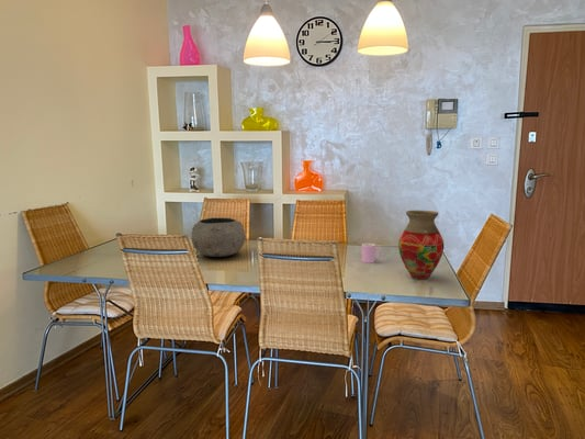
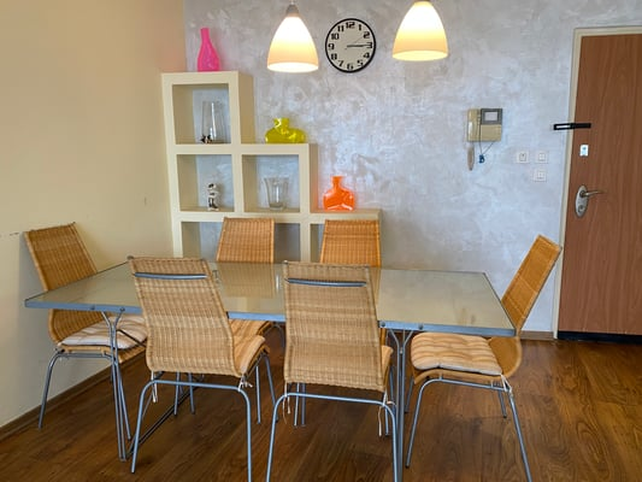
- vase [397,210,445,281]
- bowl [190,216,246,258]
- cup [361,243,383,263]
